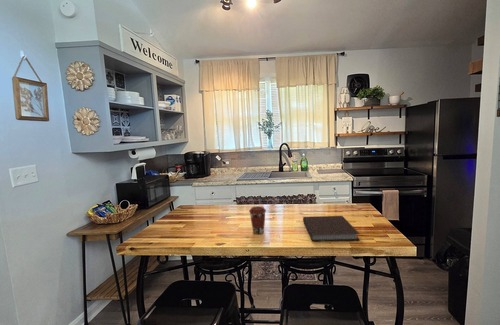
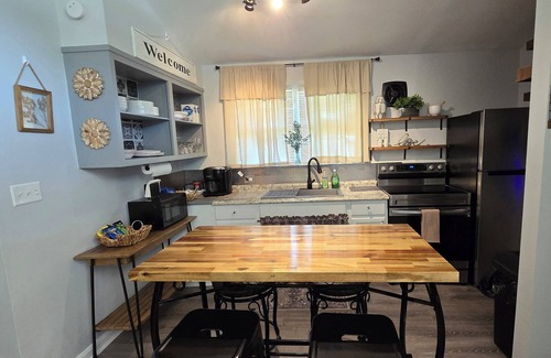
- coffee cup [248,205,267,235]
- notebook [302,215,360,242]
